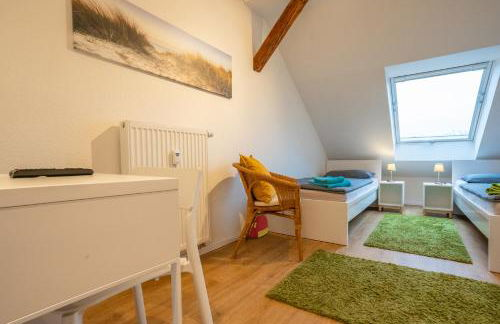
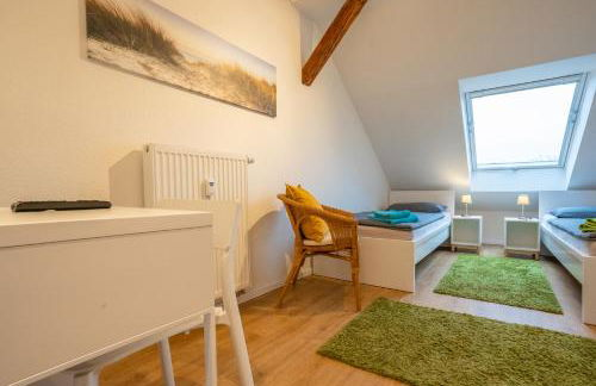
- backpack [247,214,269,239]
